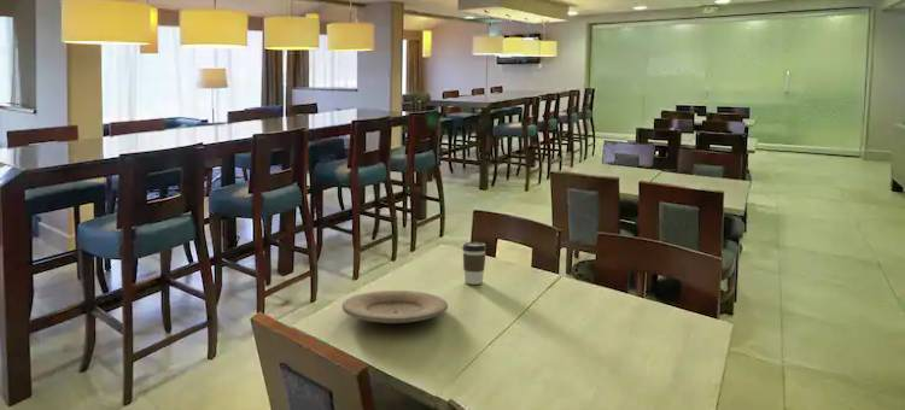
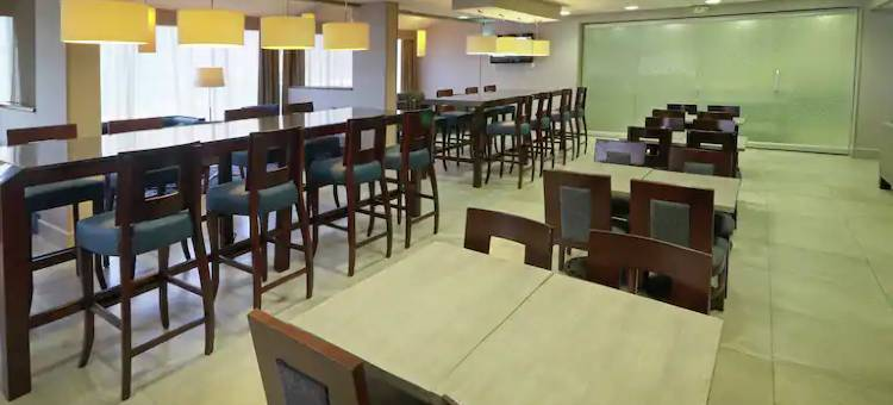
- plate [341,289,449,324]
- coffee cup [461,241,487,286]
